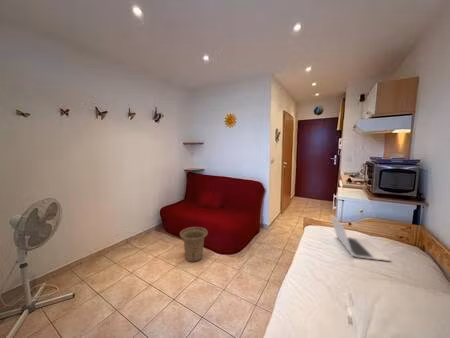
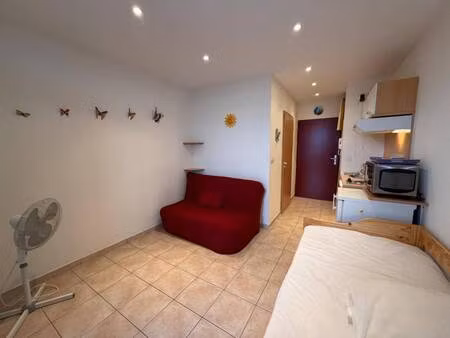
- basket [179,226,209,263]
- laptop [328,212,392,262]
